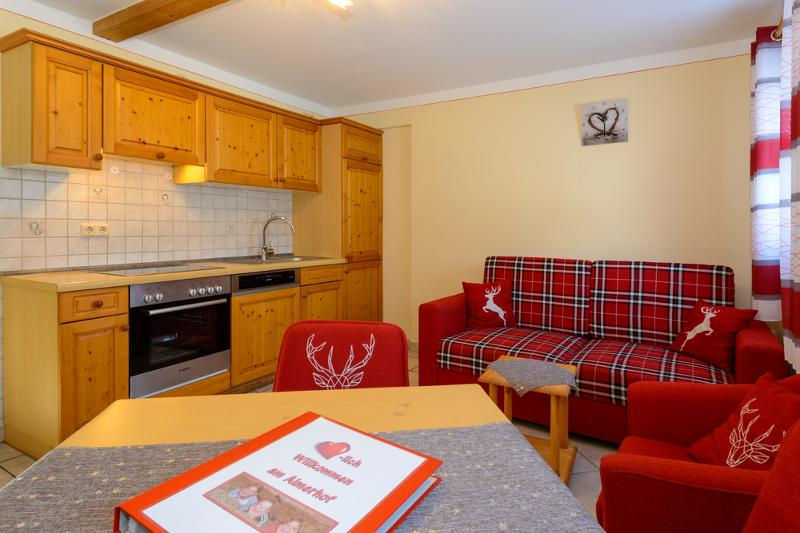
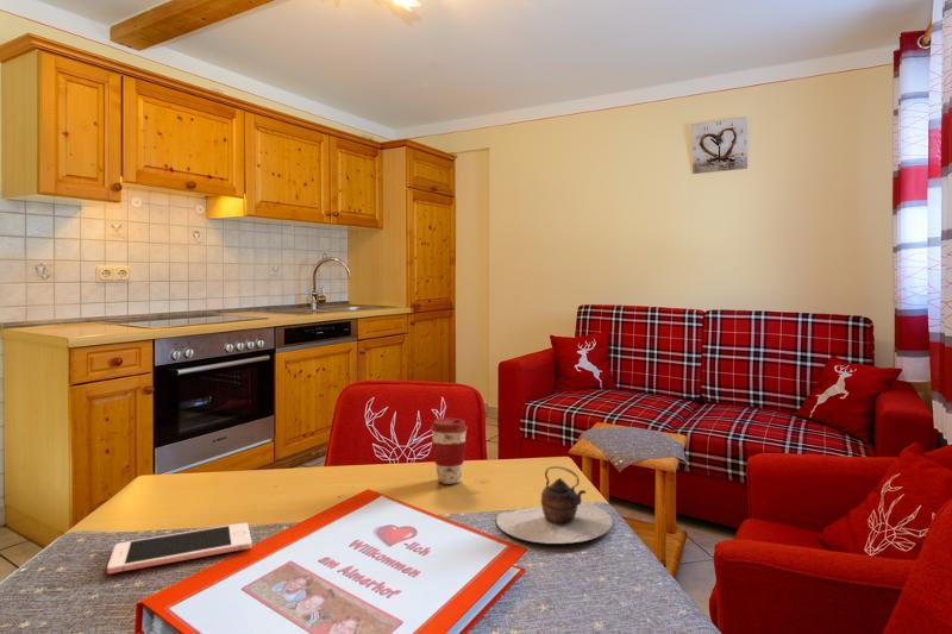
+ teapot [495,465,614,545]
+ coffee cup [428,418,469,485]
+ cell phone [106,522,252,575]
